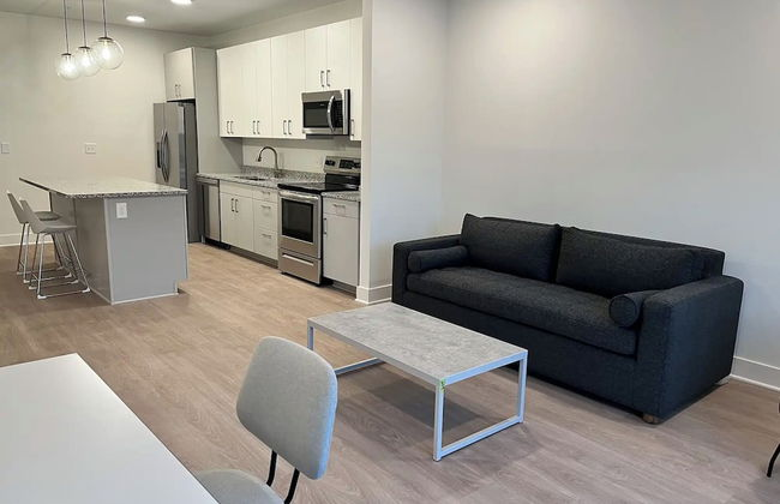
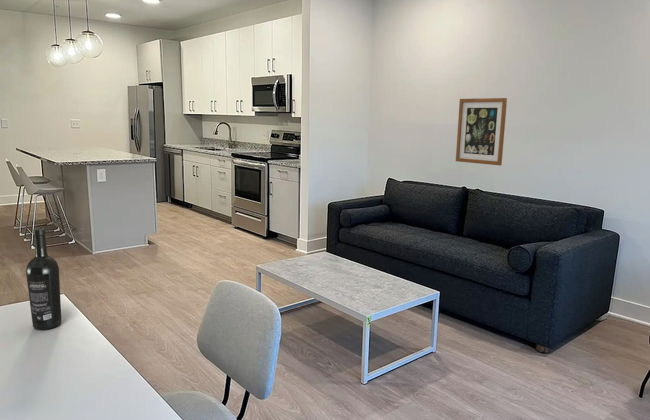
+ wine bottle [25,227,62,331]
+ wall art [455,97,508,166]
